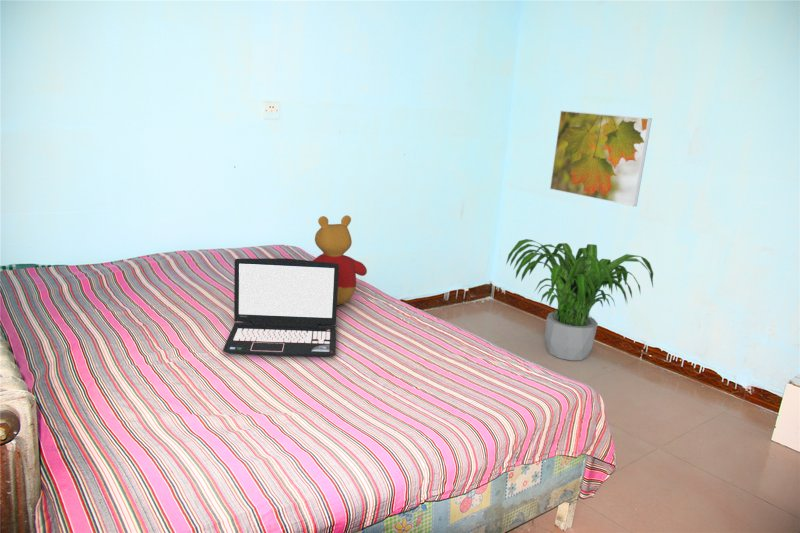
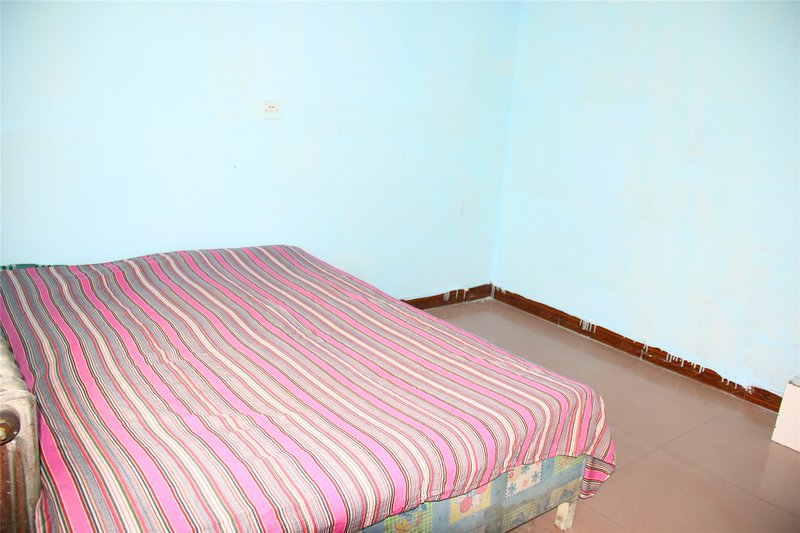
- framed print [549,110,653,207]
- stuffed bear [312,215,368,306]
- laptop [222,257,339,358]
- potted plant [505,238,654,361]
